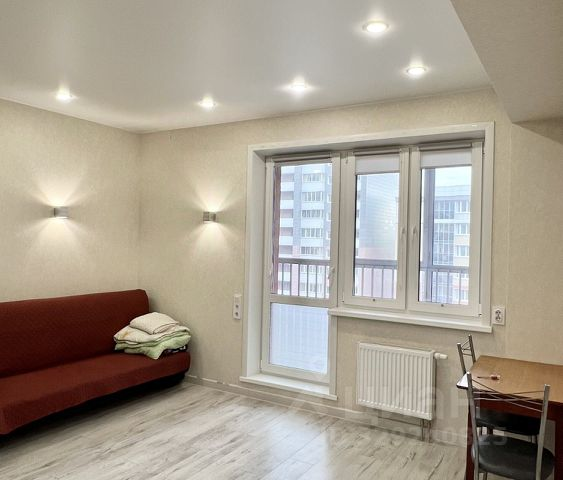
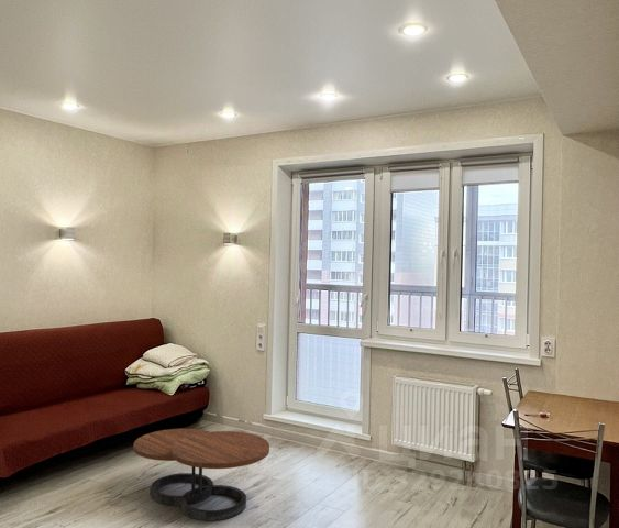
+ coffee table [132,428,270,521]
